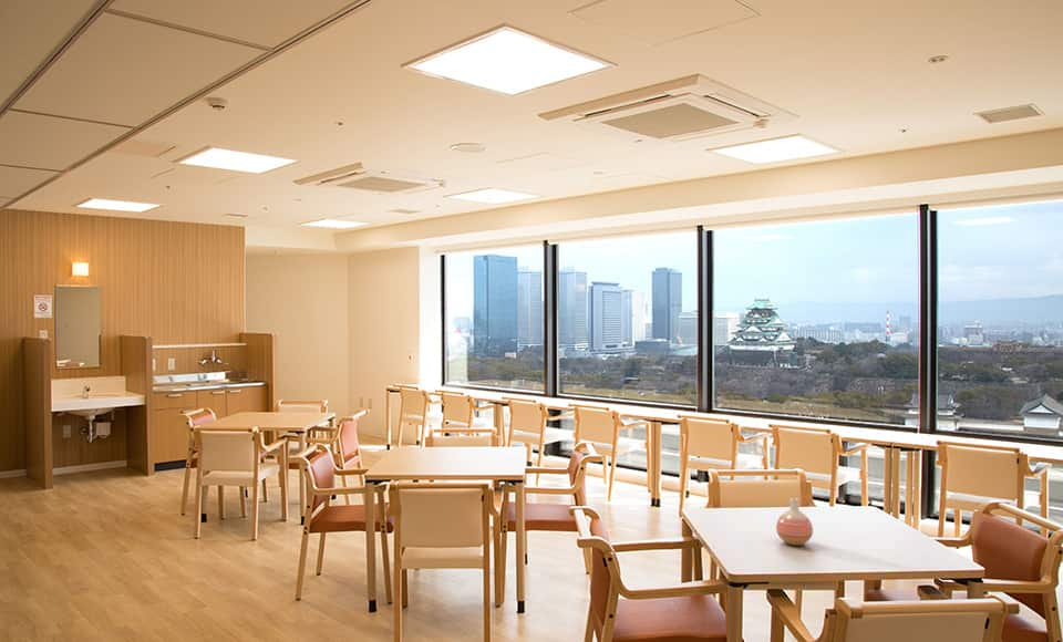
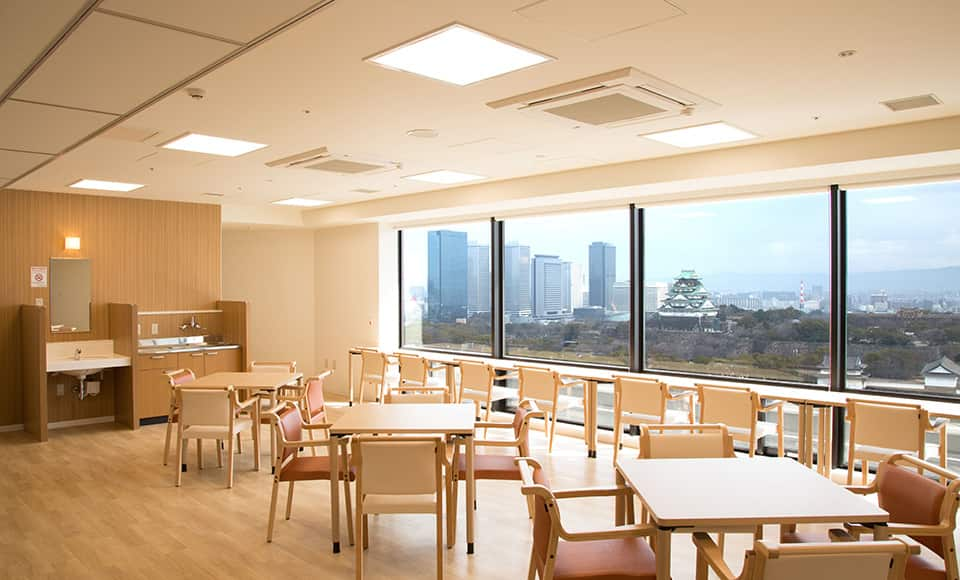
- vase [775,497,814,547]
